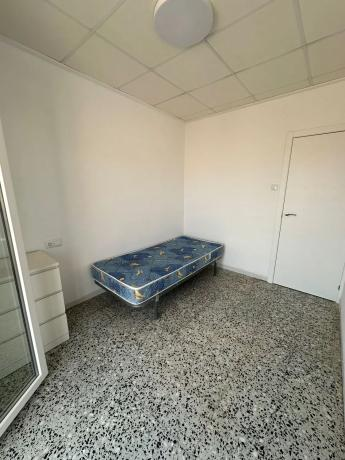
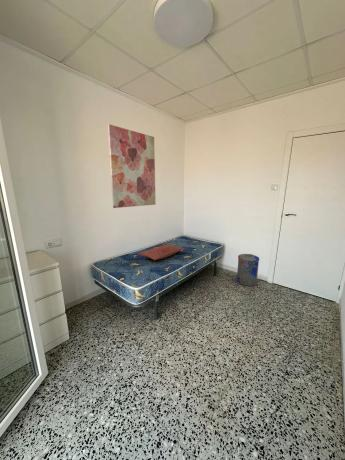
+ trash can [236,253,260,287]
+ pillow [137,243,186,261]
+ wall art [107,123,157,209]
